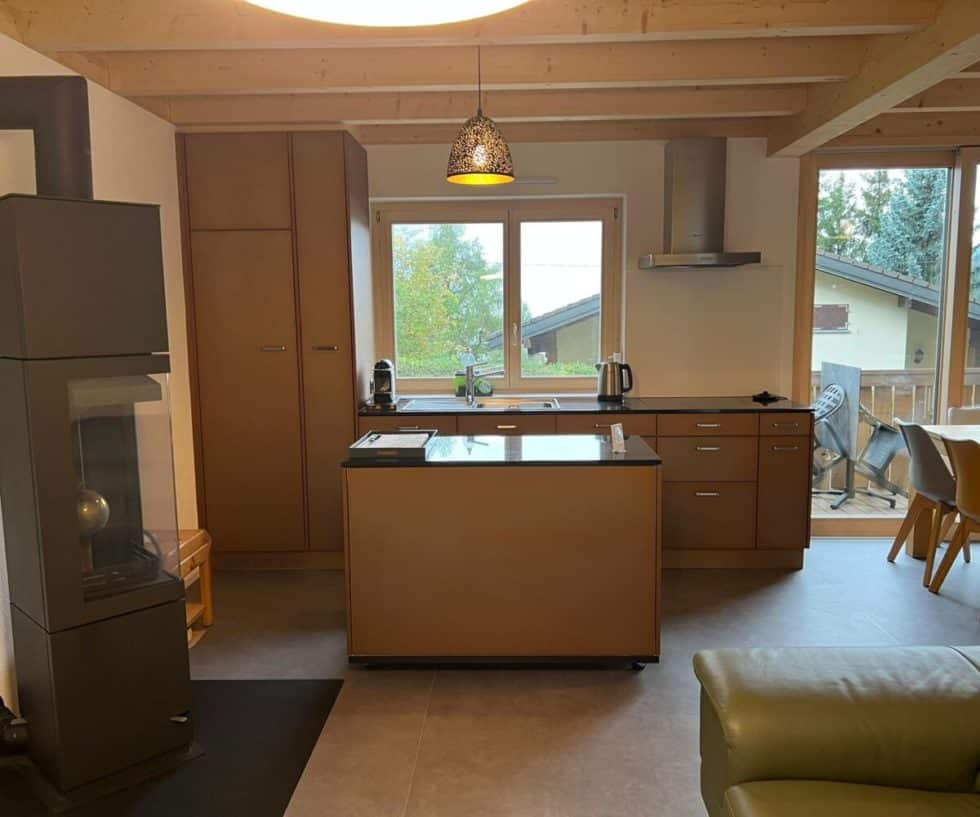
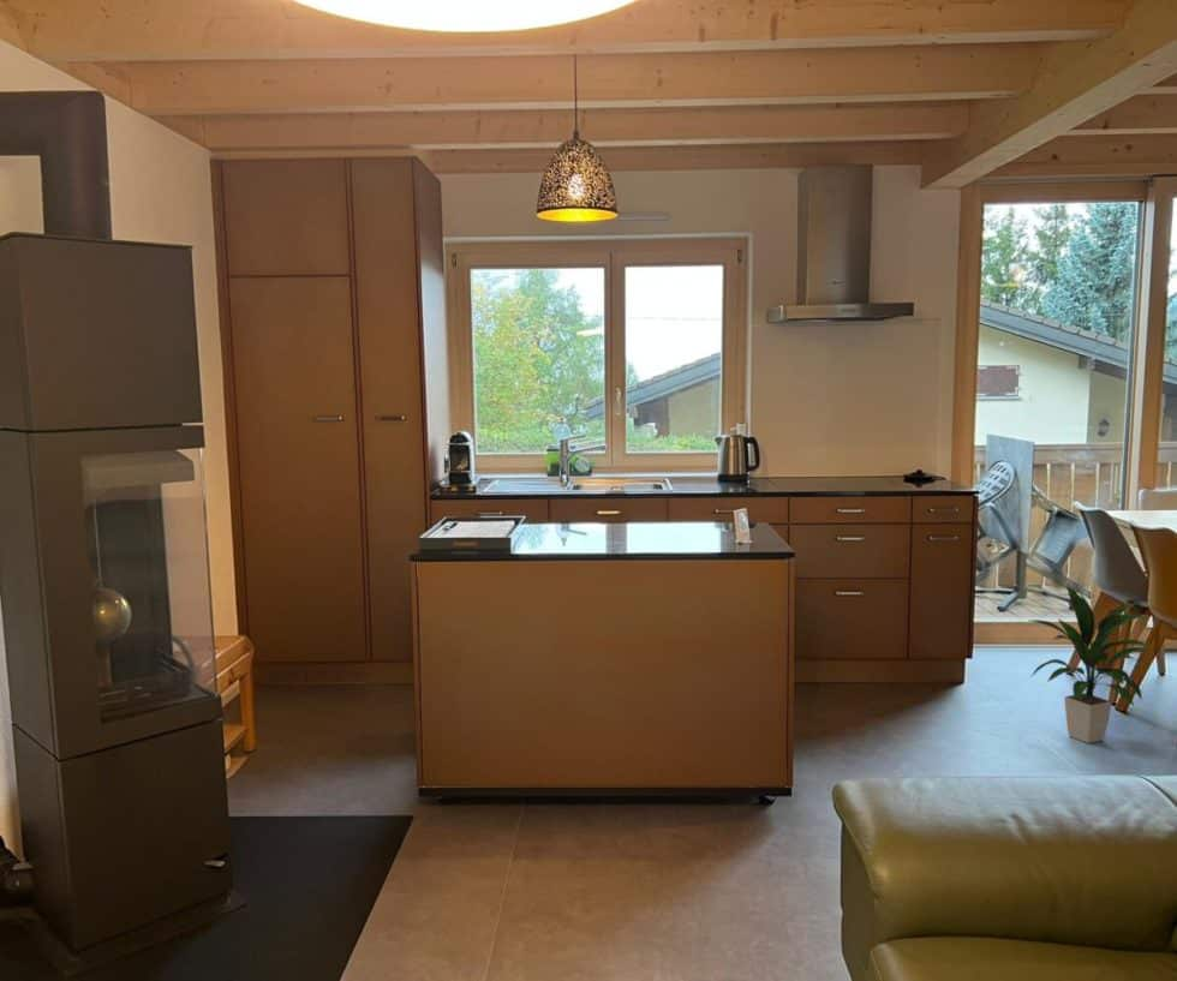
+ indoor plant [1029,582,1154,744]
